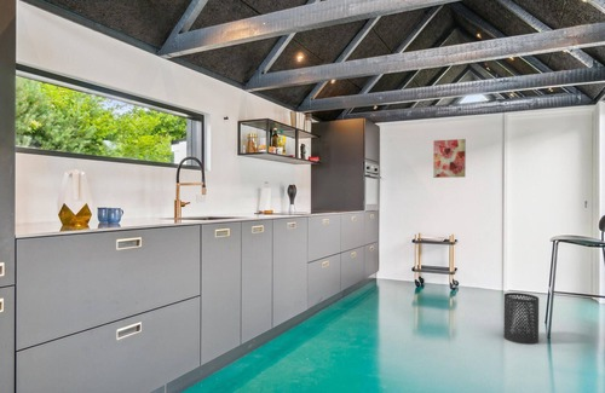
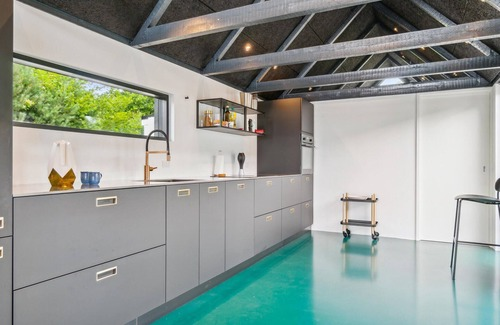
- wall art [432,138,467,179]
- trash can [502,291,540,346]
